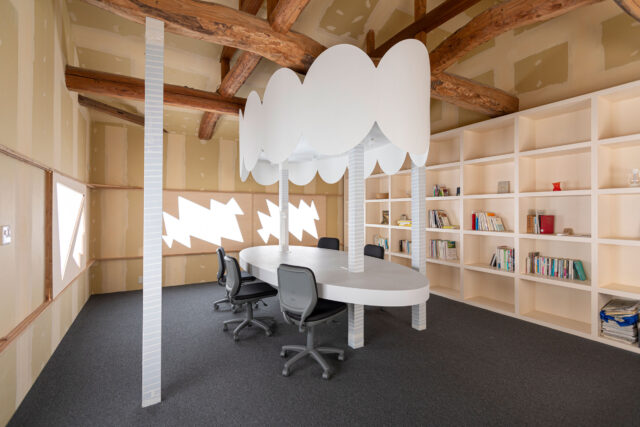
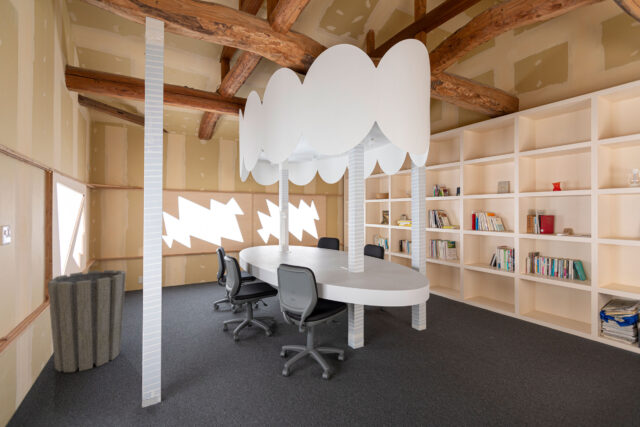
+ trash can [47,269,127,373]
